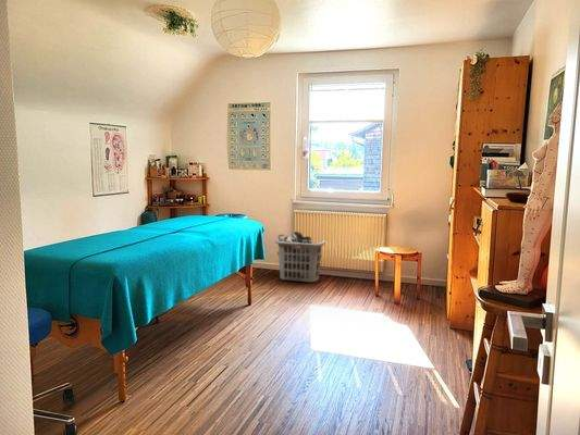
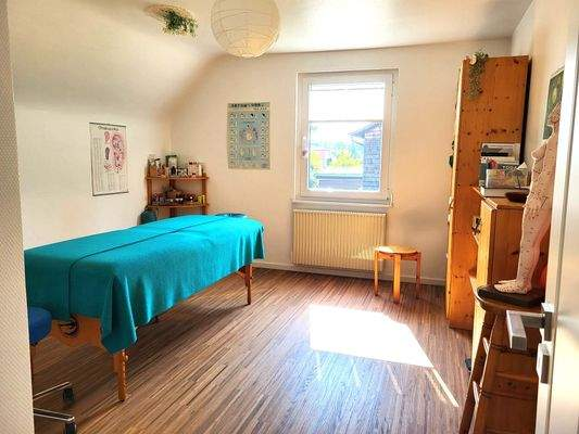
- clothes hamper [274,231,326,284]
